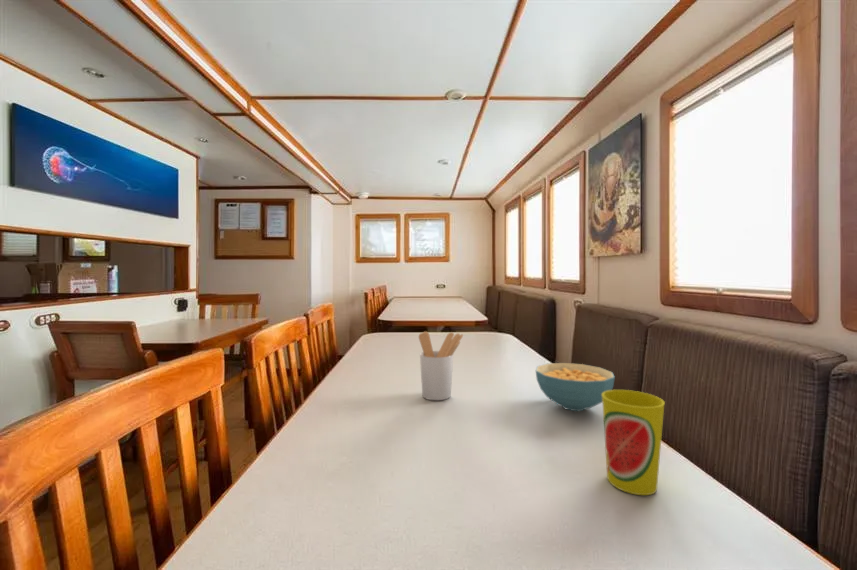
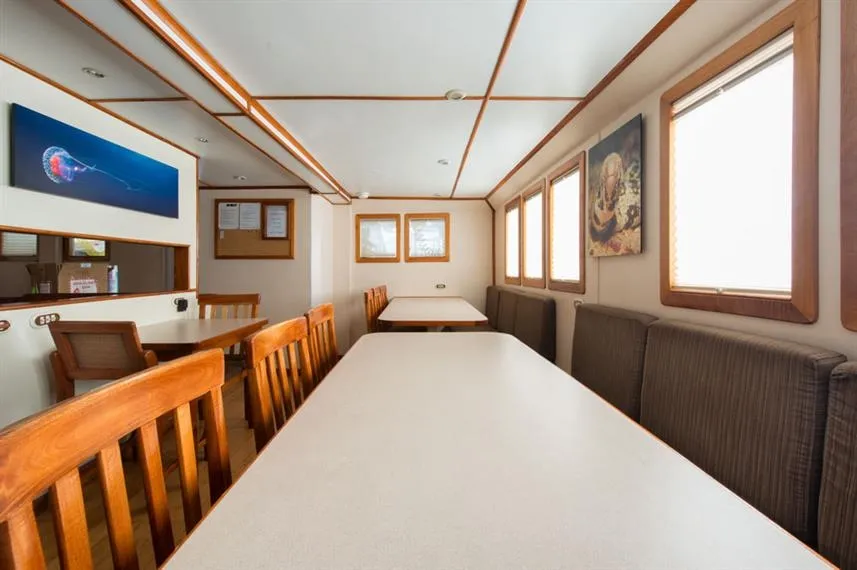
- cup [602,389,666,496]
- utensil holder [418,330,464,401]
- cereal bowl [535,362,616,412]
